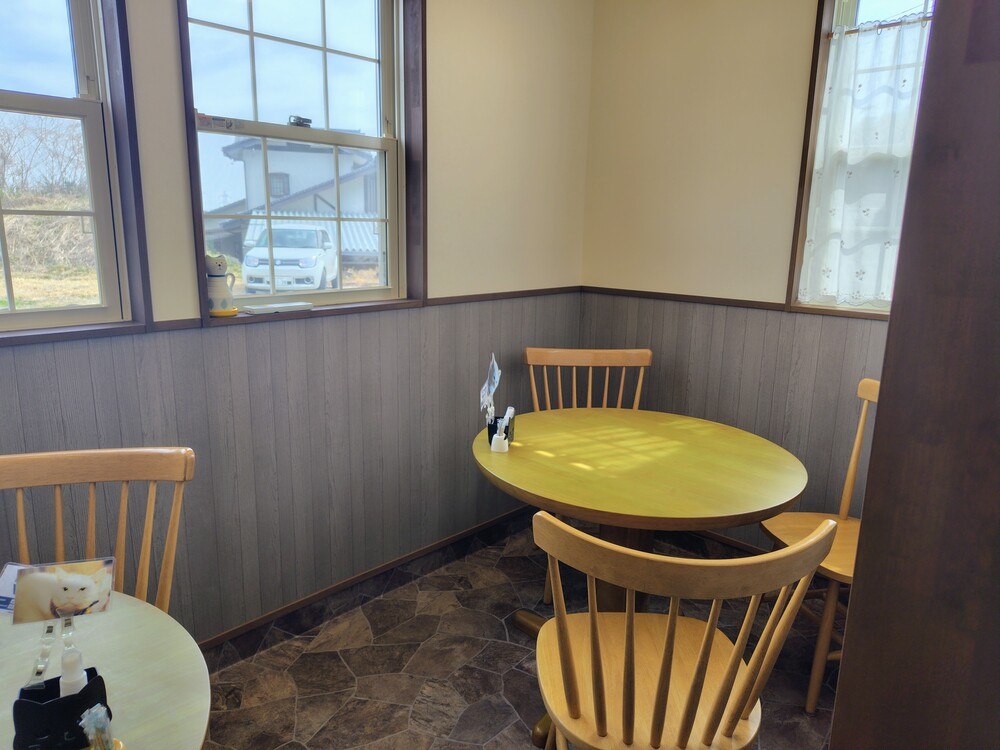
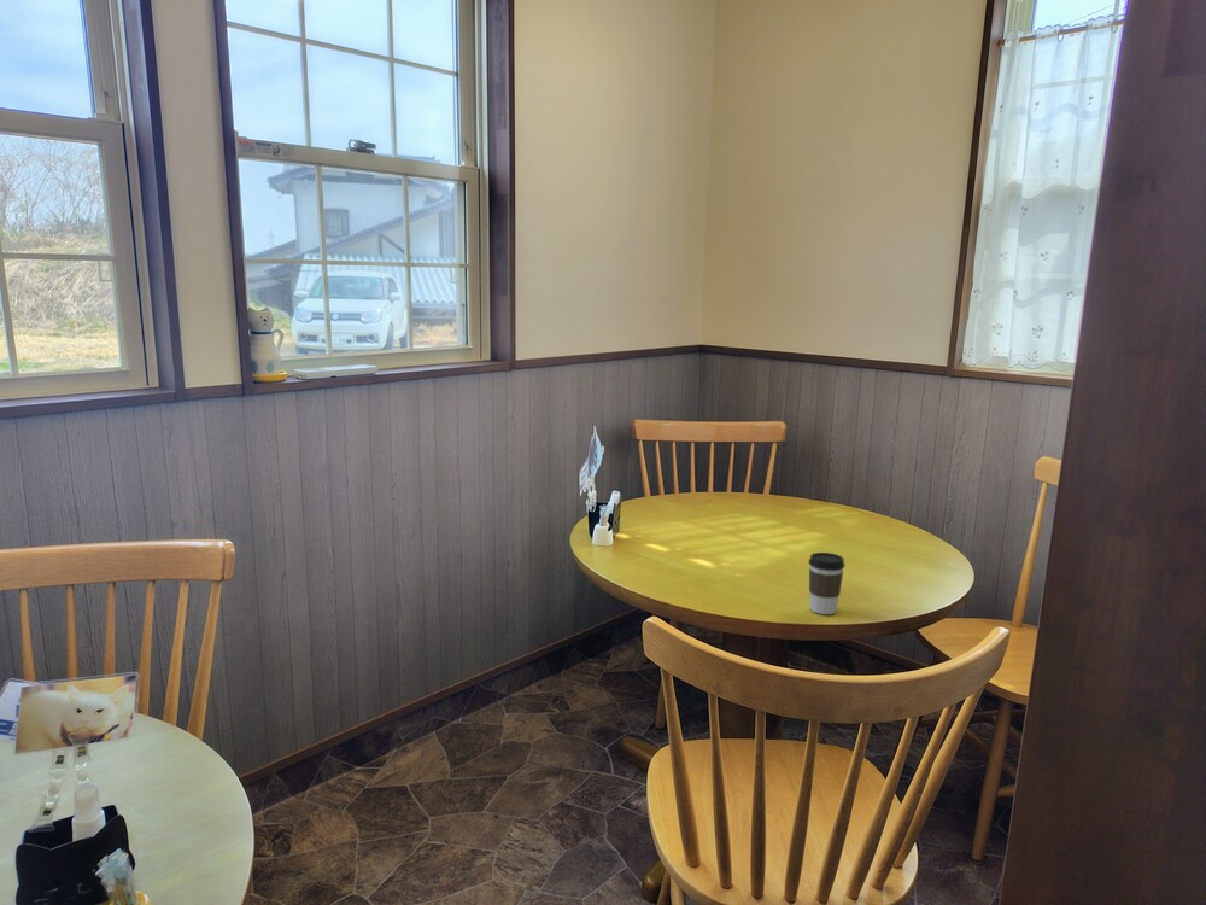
+ coffee cup [807,551,847,615]
